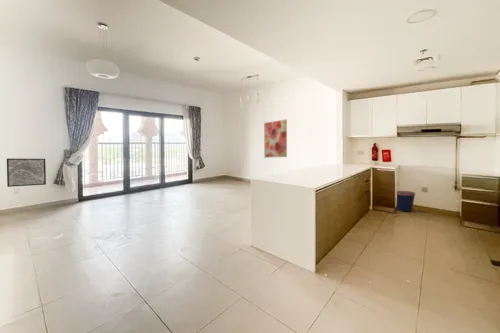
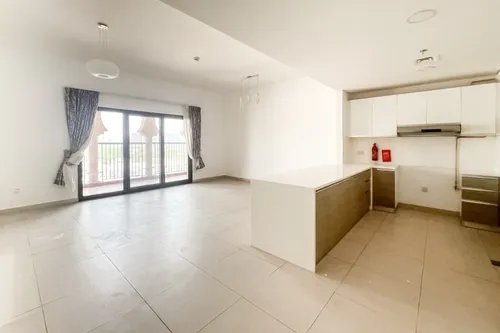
- wall art [6,158,47,188]
- wall art [263,119,288,159]
- coffee cup [396,190,416,213]
